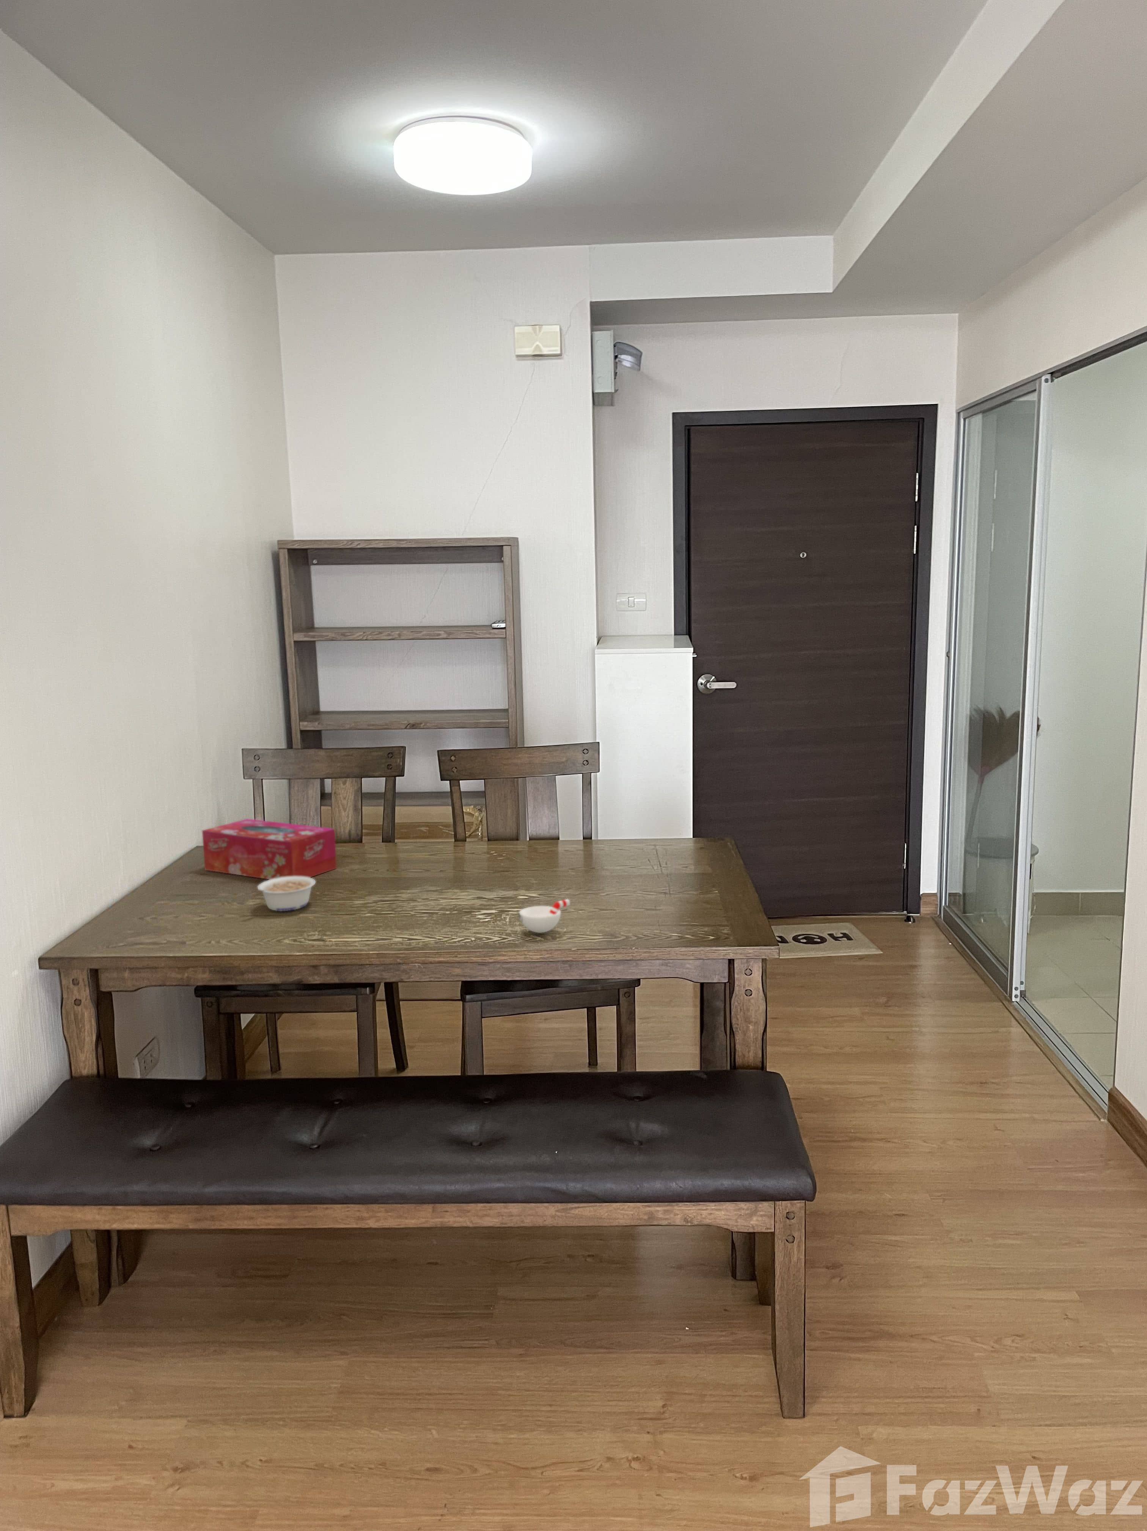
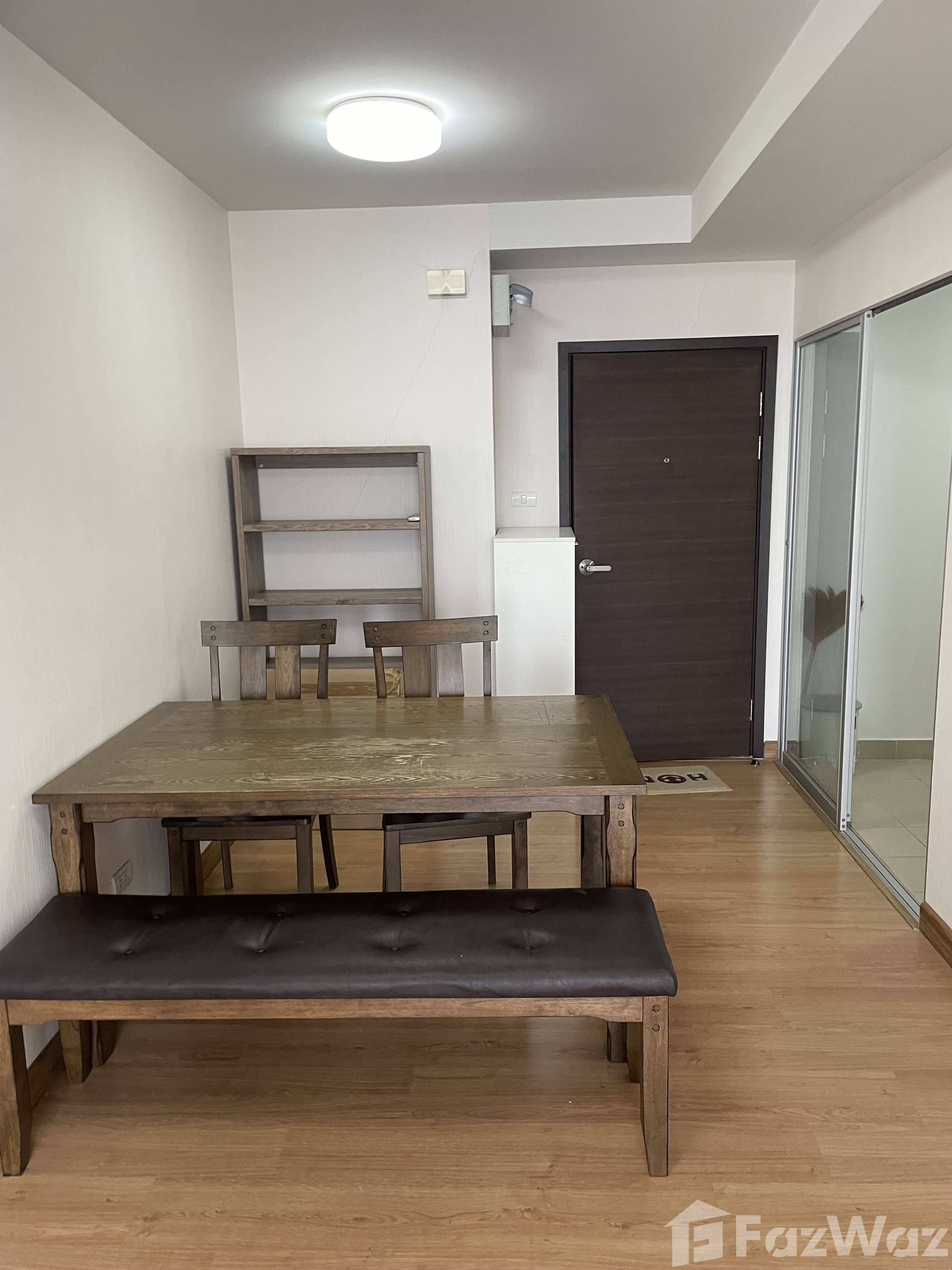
- tissue box [201,819,337,880]
- legume [251,876,317,911]
- cup [518,899,570,933]
